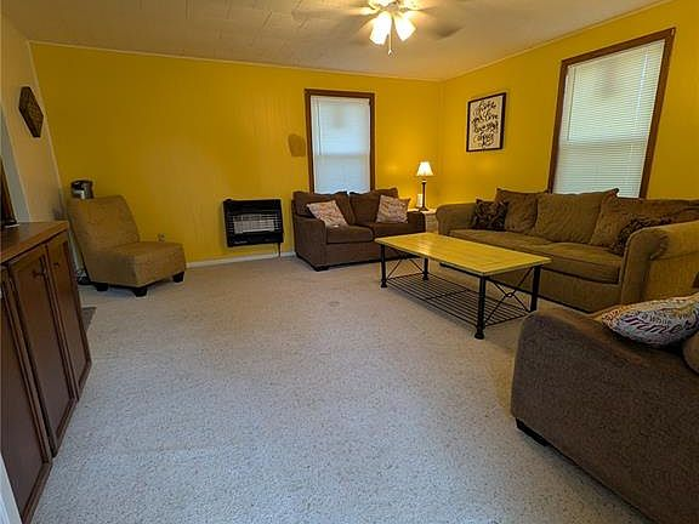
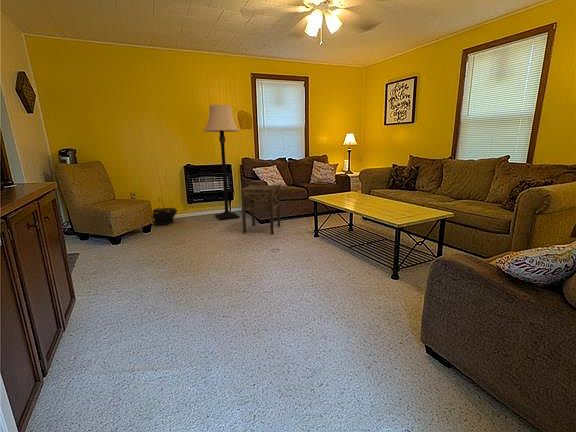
+ basket [152,197,178,226]
+ lamp [203,104,241,221]
+ side table [240,184,281,235]
